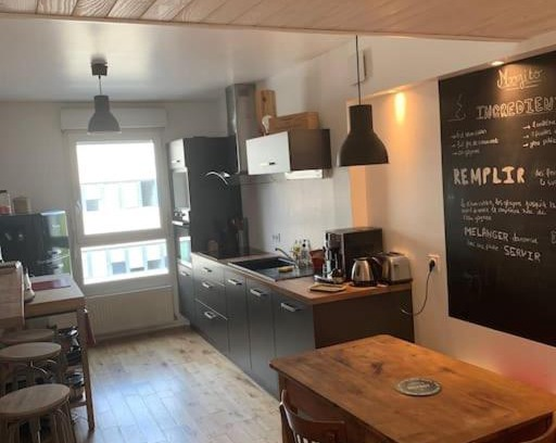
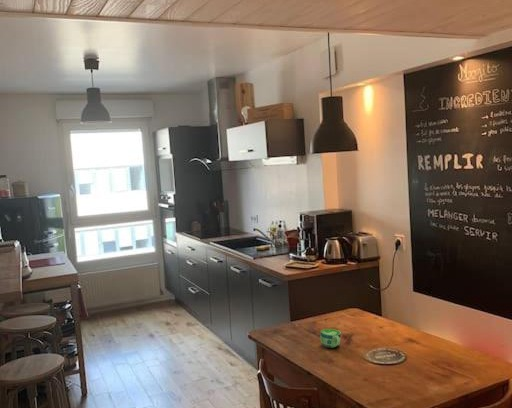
+ cup [320,328,342,349]
